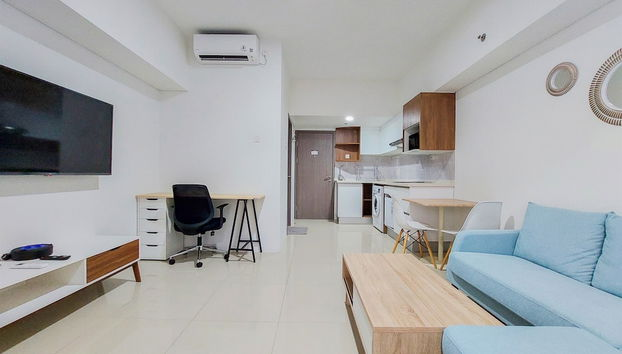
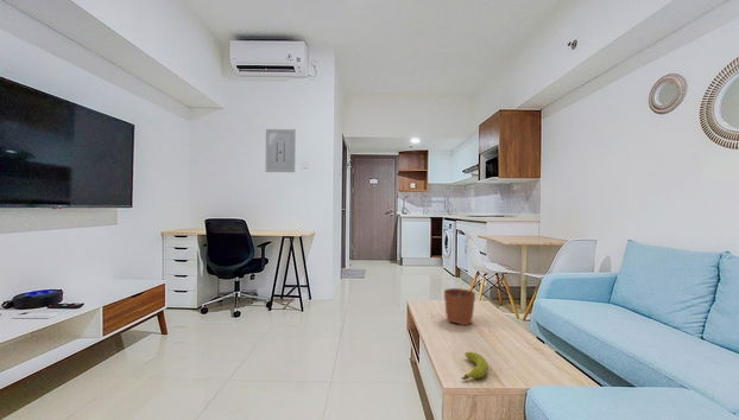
+ plant pot [443,276,476,326]
+ fruit [460,351,489,381]
+ wall art [265,128,297,173]
